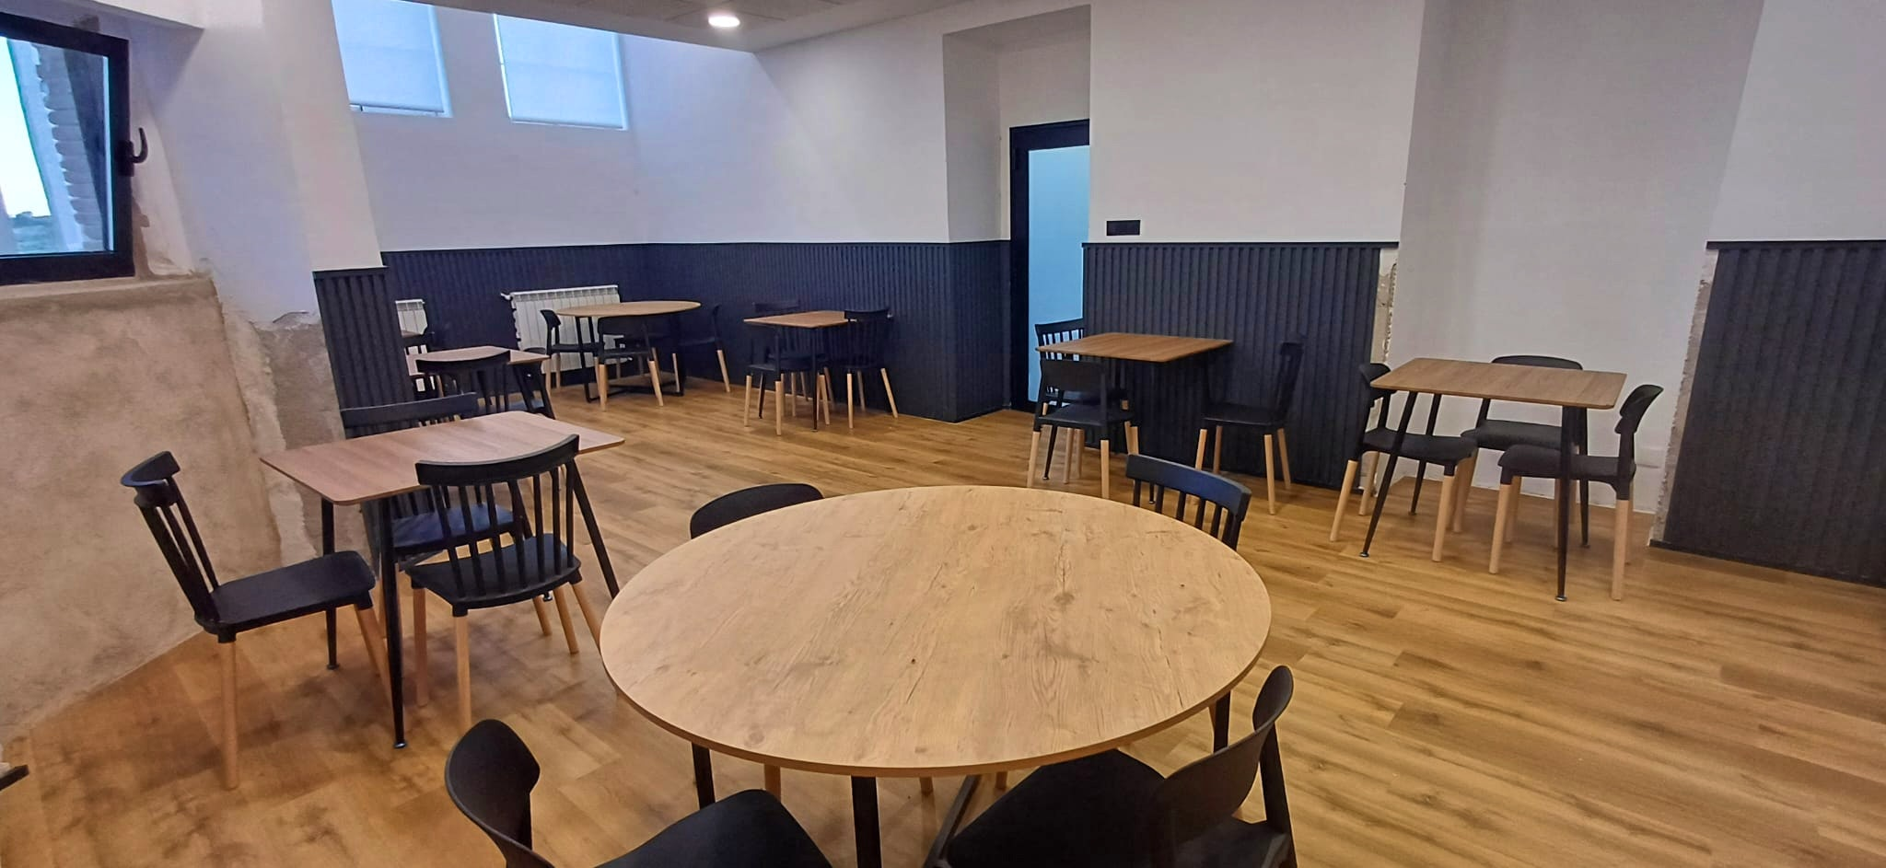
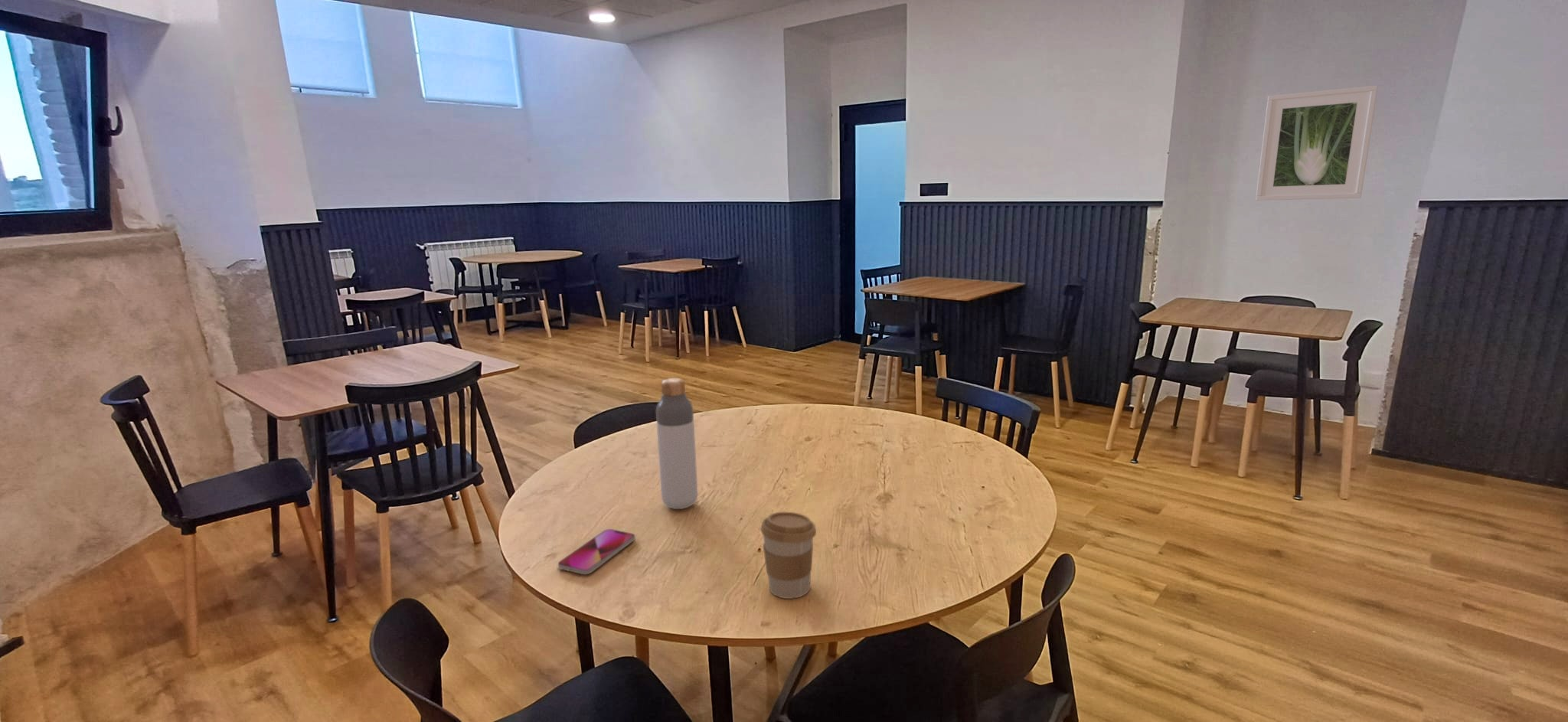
+ bottle [655,377,698,510]
+ smartphone [557,528,636,575]
+ coffee cup [759,511,817,599]
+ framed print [1255,85,1379,201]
